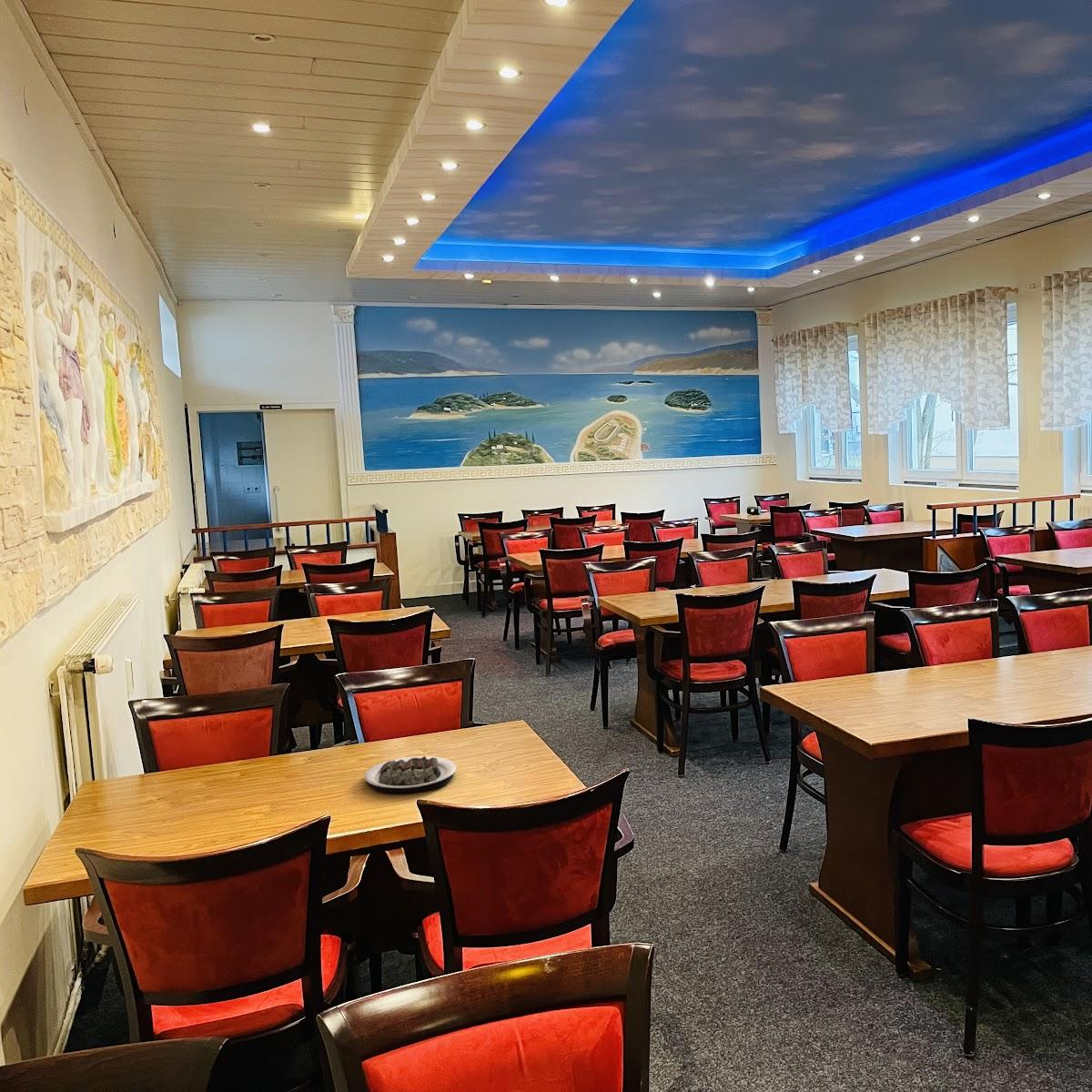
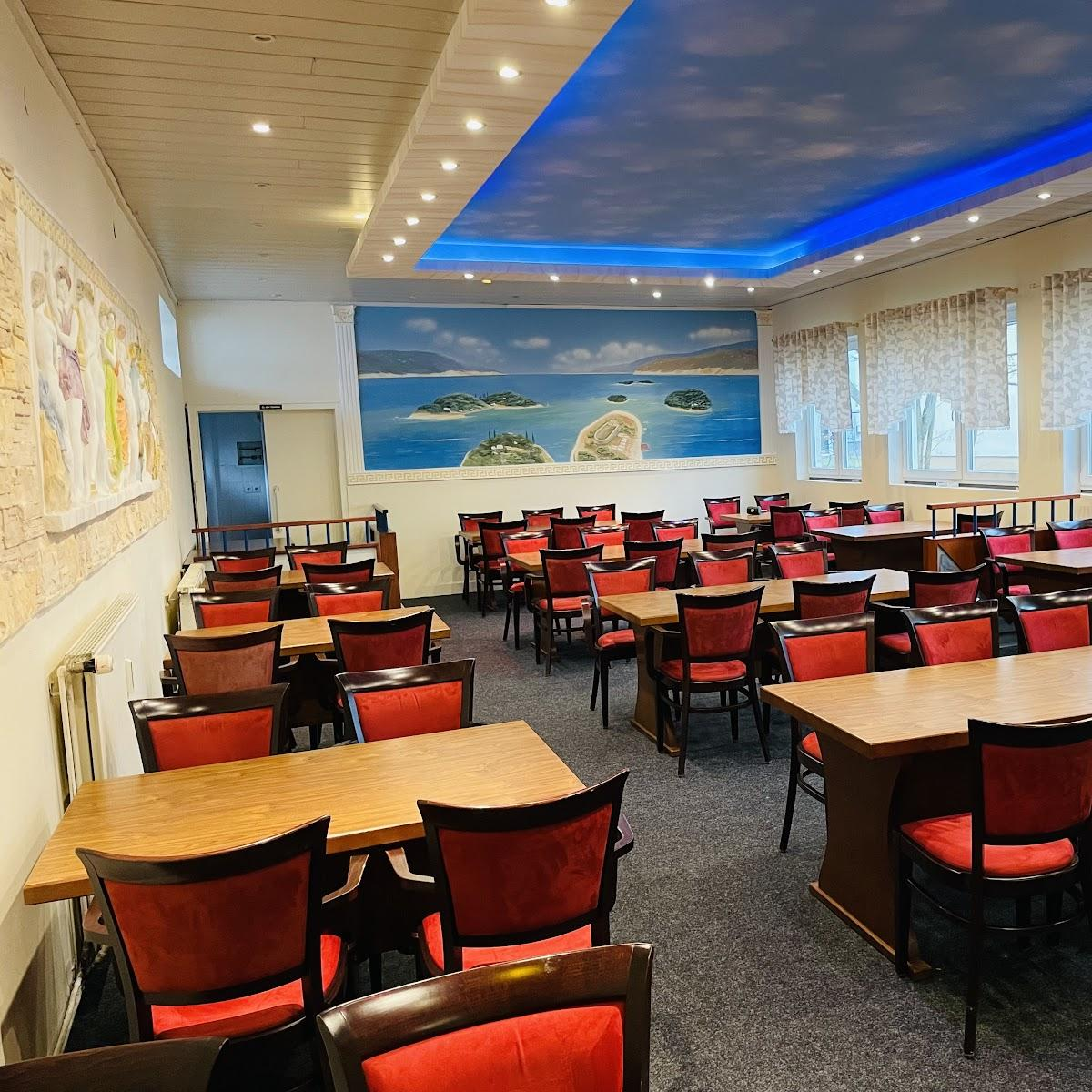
- plate [364,755,457,793]
